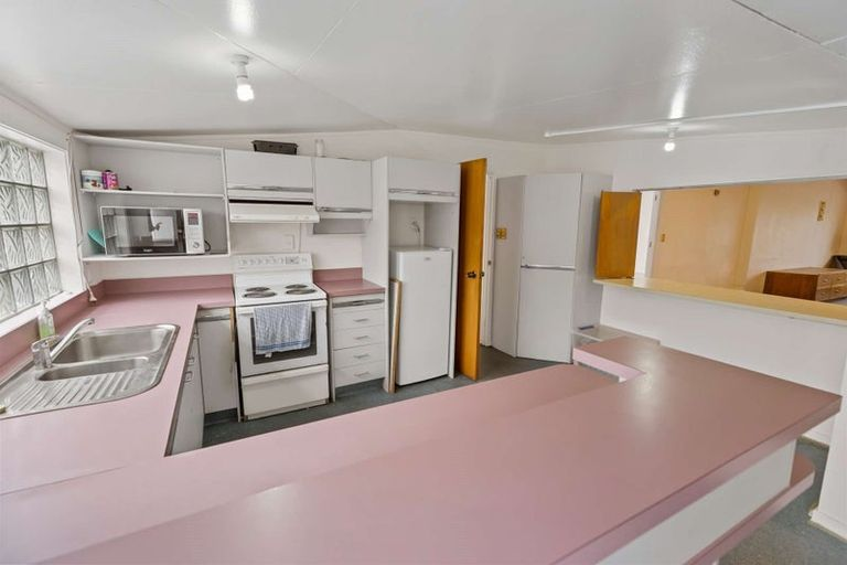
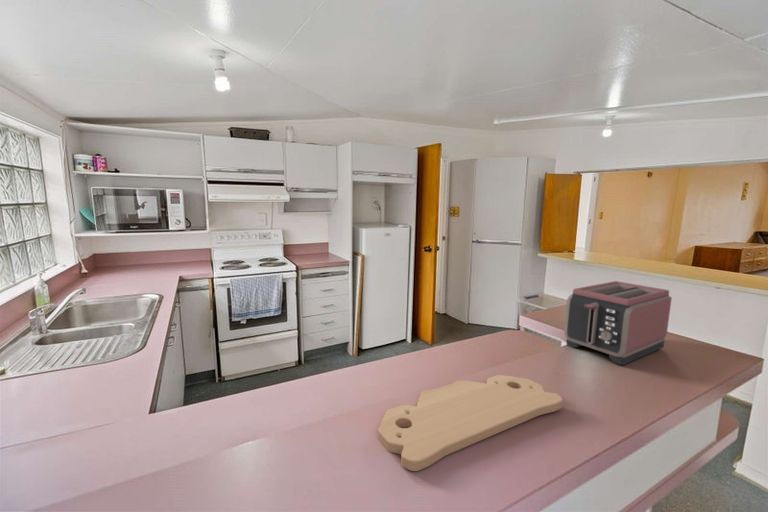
+ cutting board [377,374,563,472]
+ toaster [563,280,673,366]
